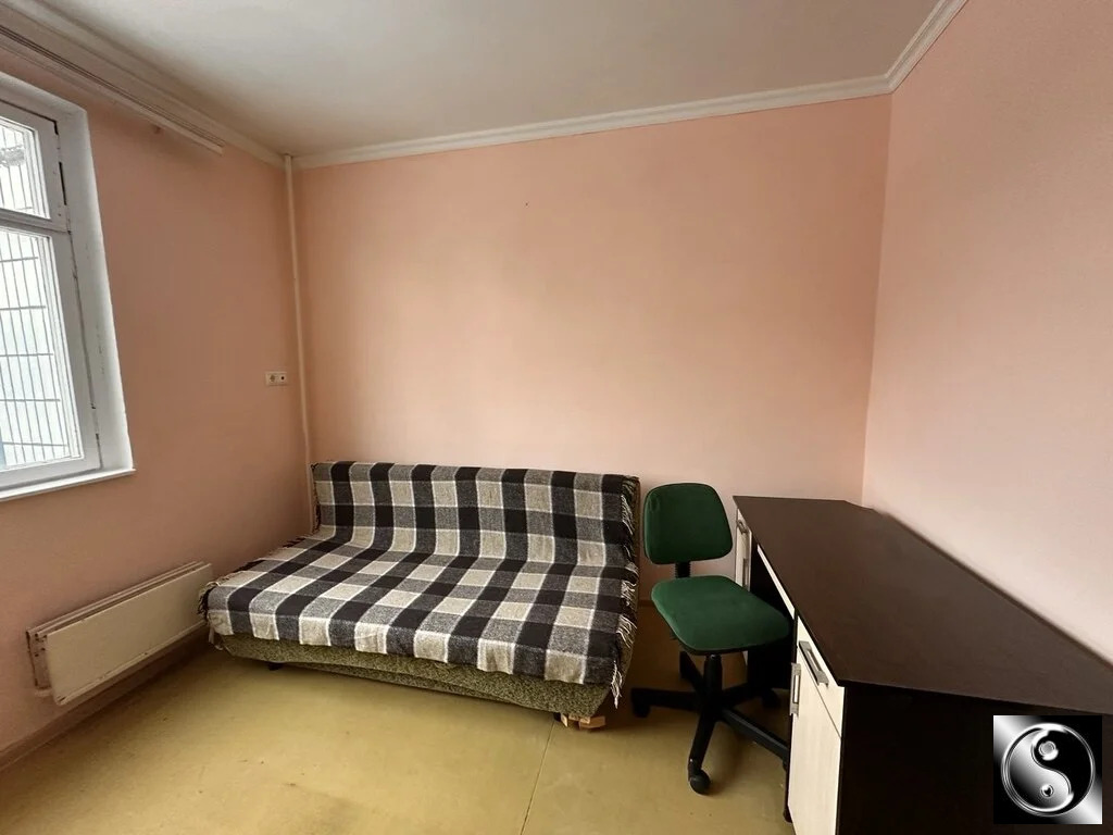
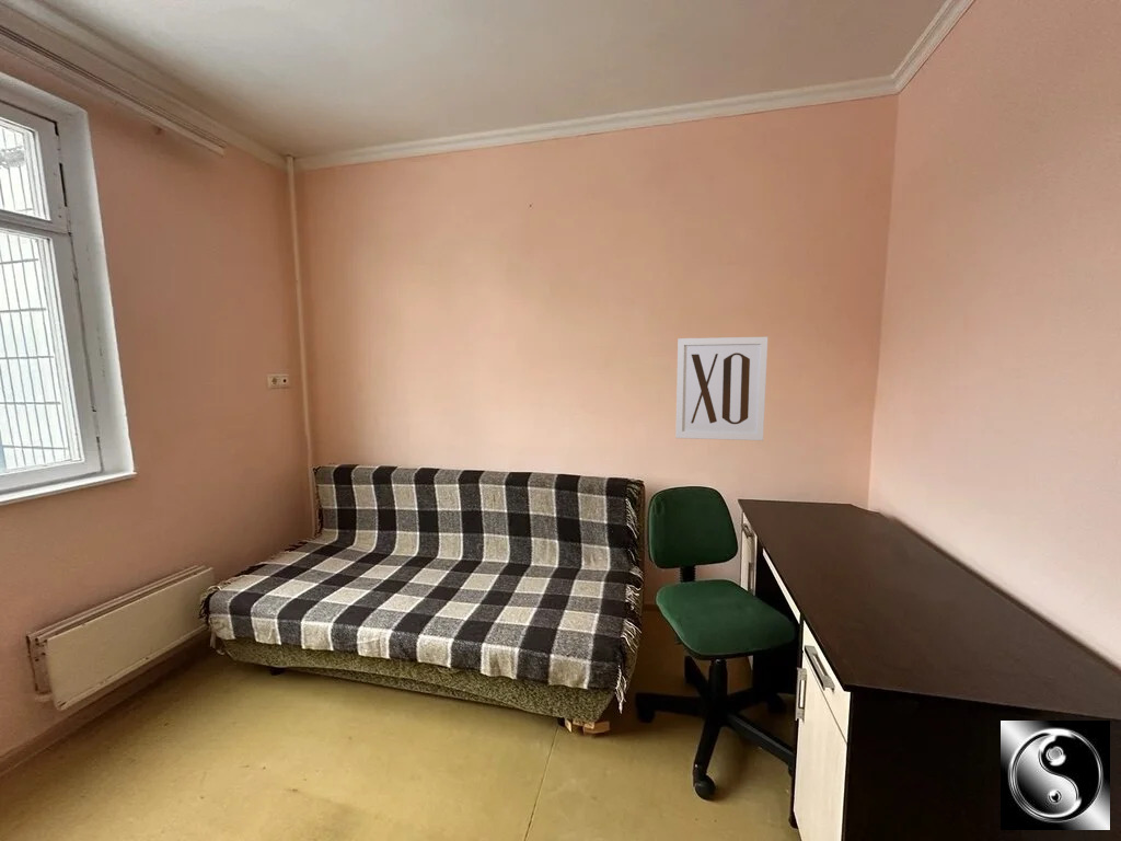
+ wall art [674,336,768,441]
